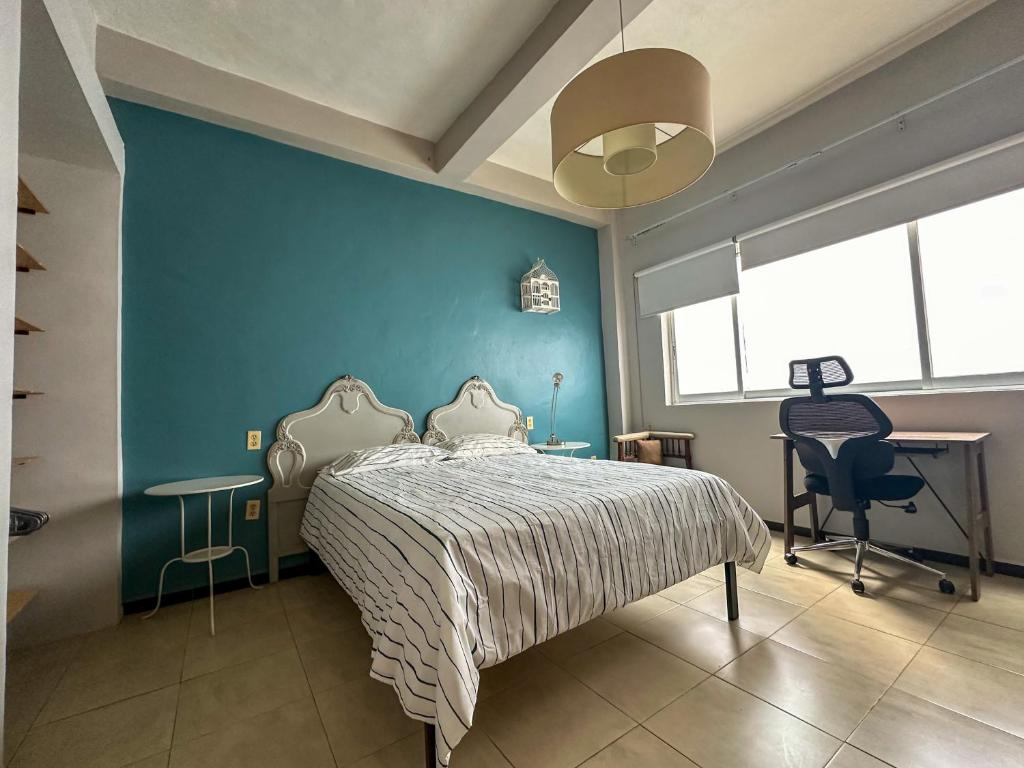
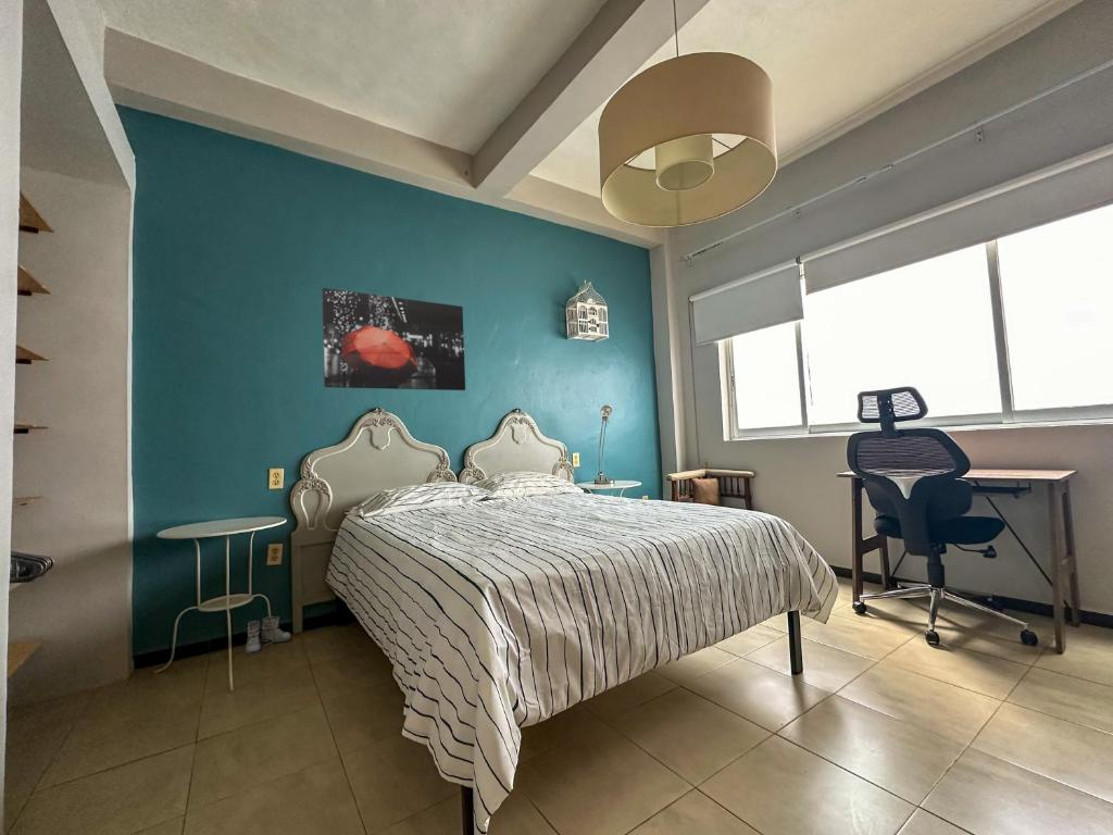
+ wall art [321,287,466,391]
+ boots [238,615,292,655]
